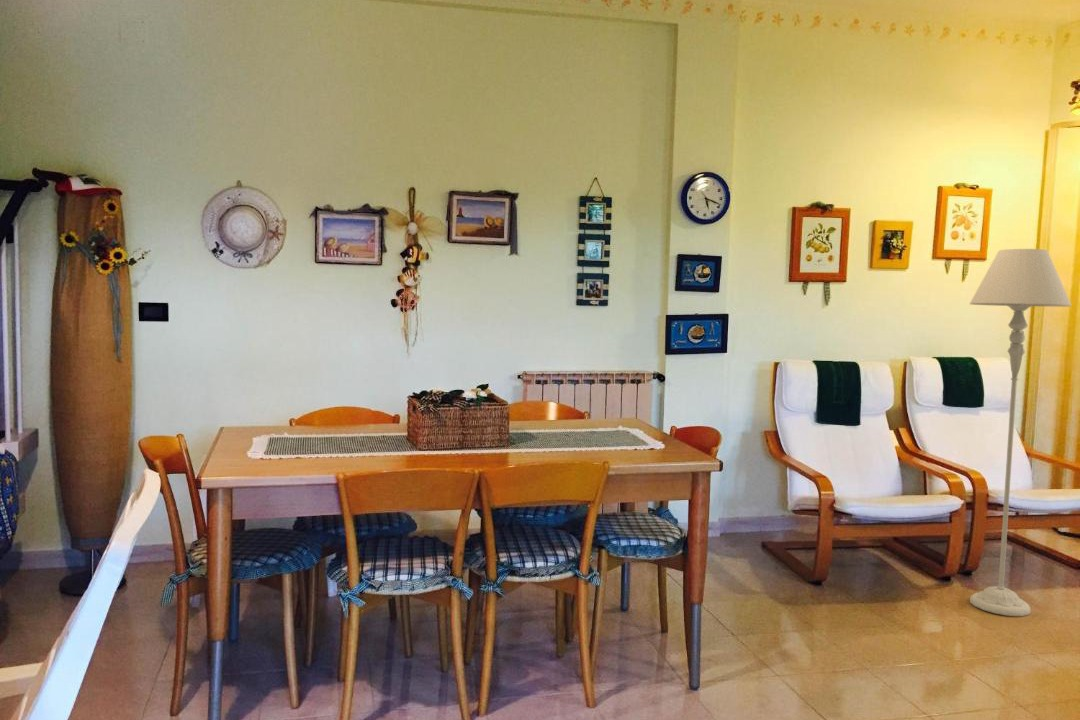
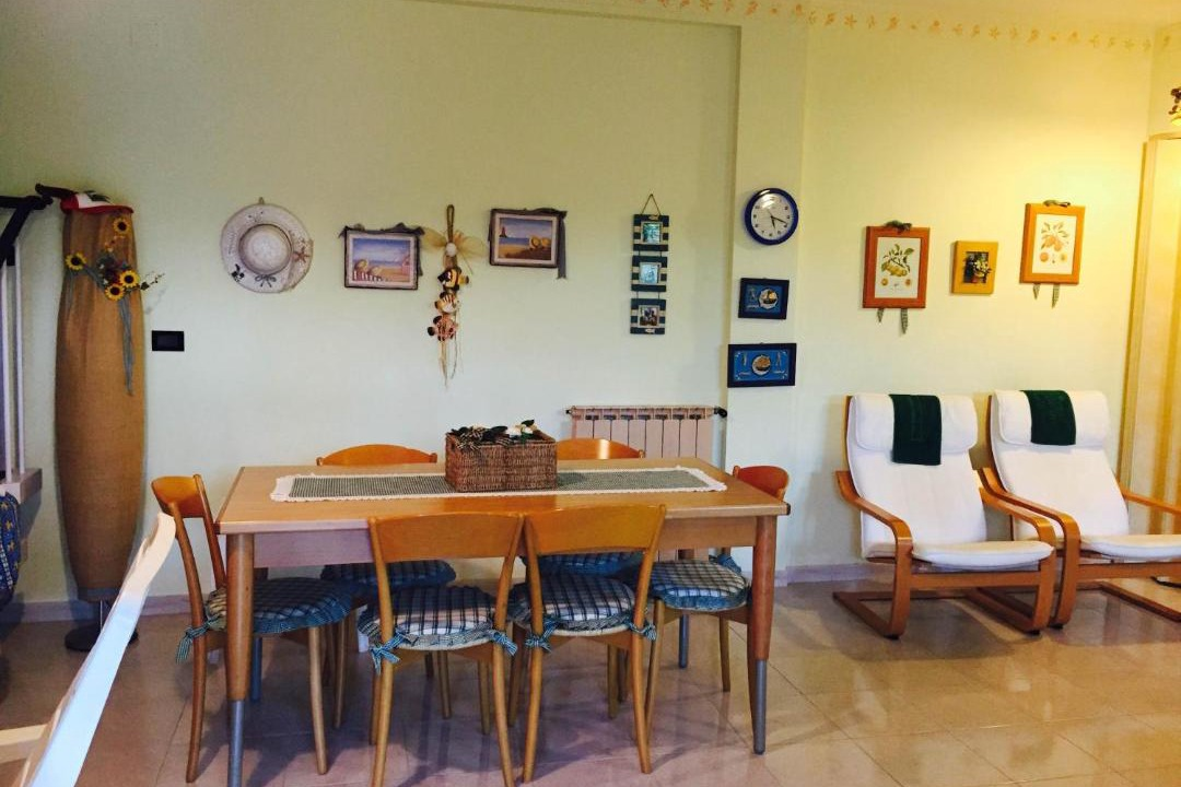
- floor lamp [969,248,1072,617]
